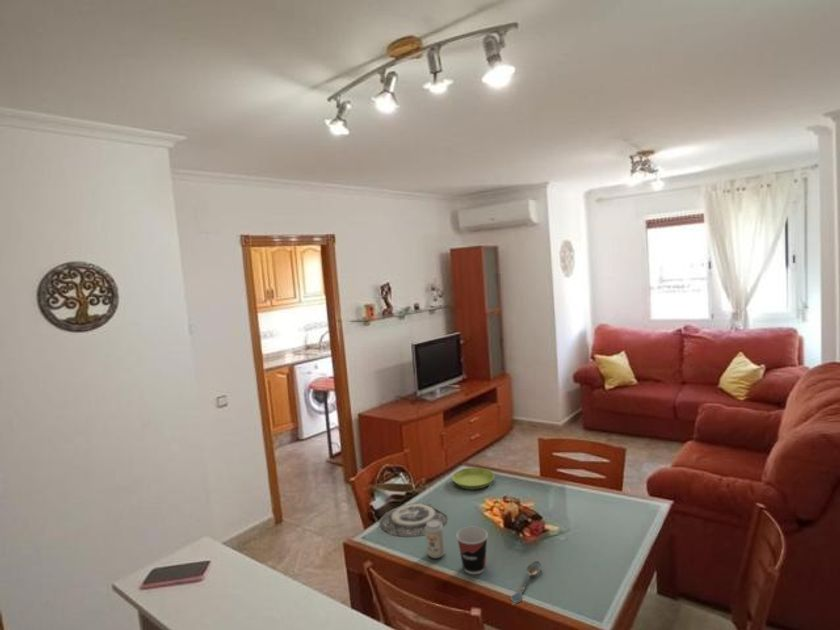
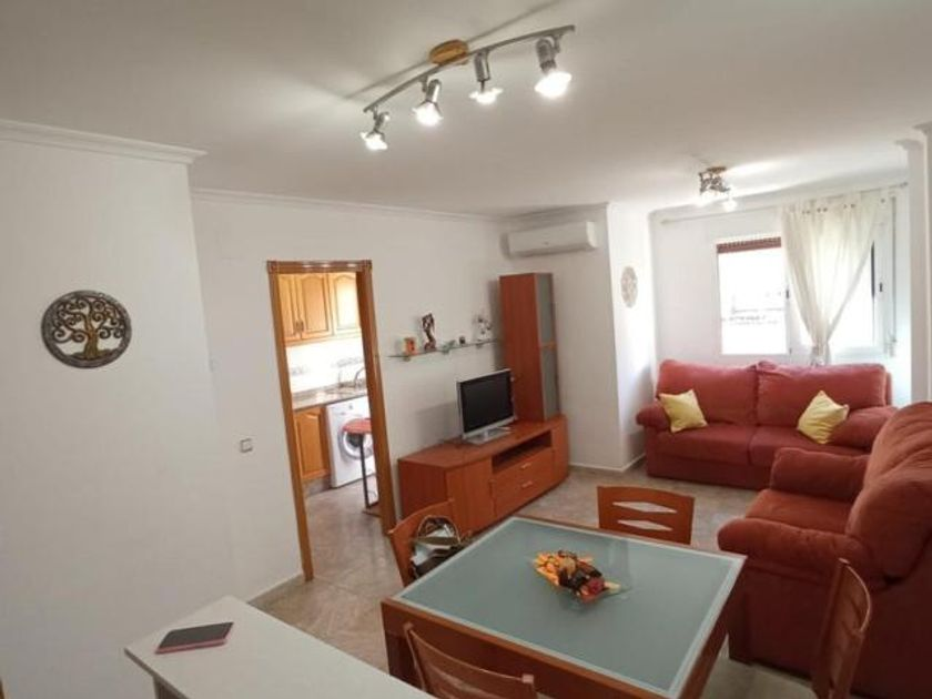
- spoon [510,560,542,606]
- beverage can [425,520,446,559]
- cup [455,526,489,575]
- plate [379,502,448,538]
- saucer [451,467,495,490]
